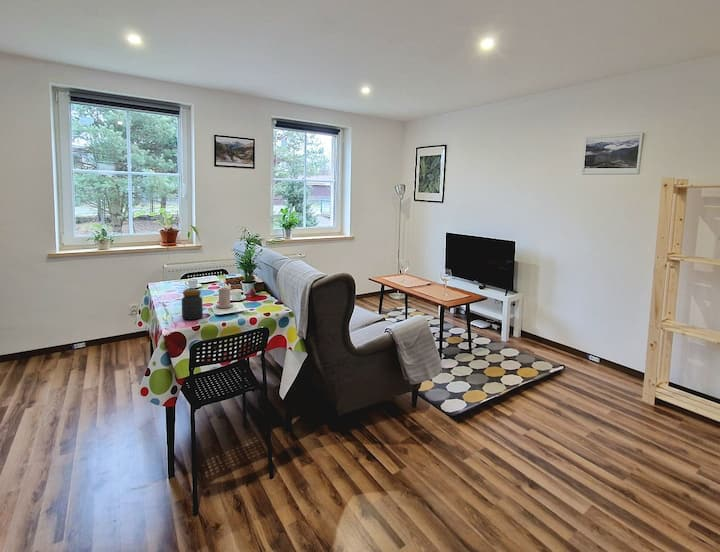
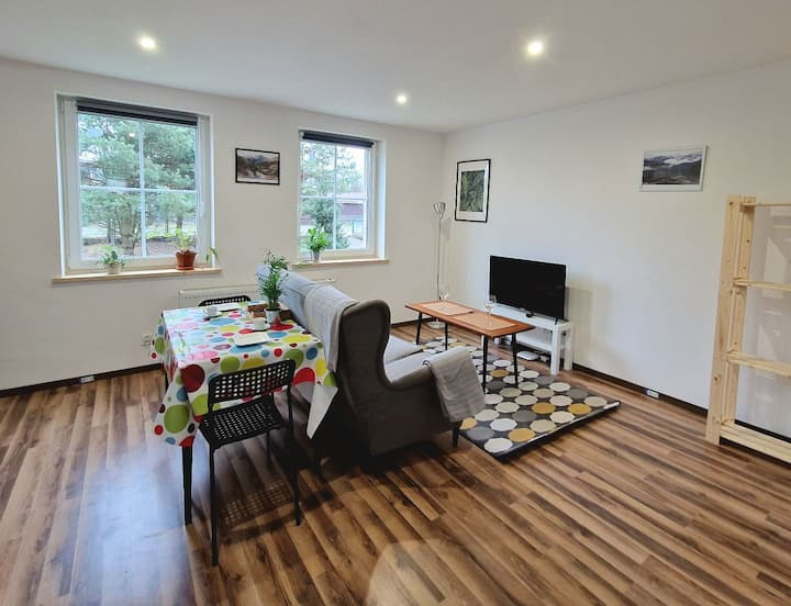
- candle [215,286,234,309]
- jar [181,289,204,321]
